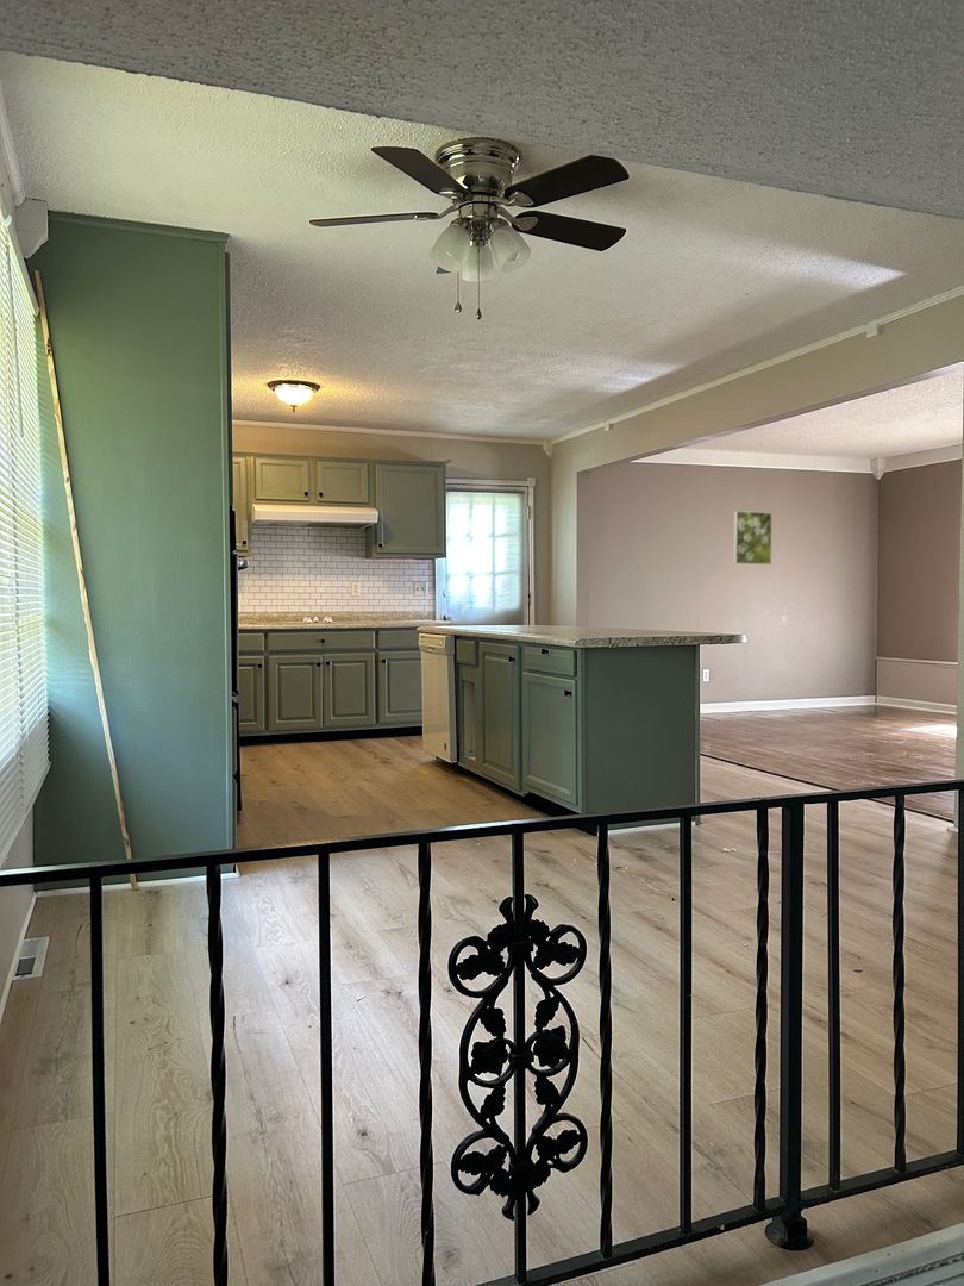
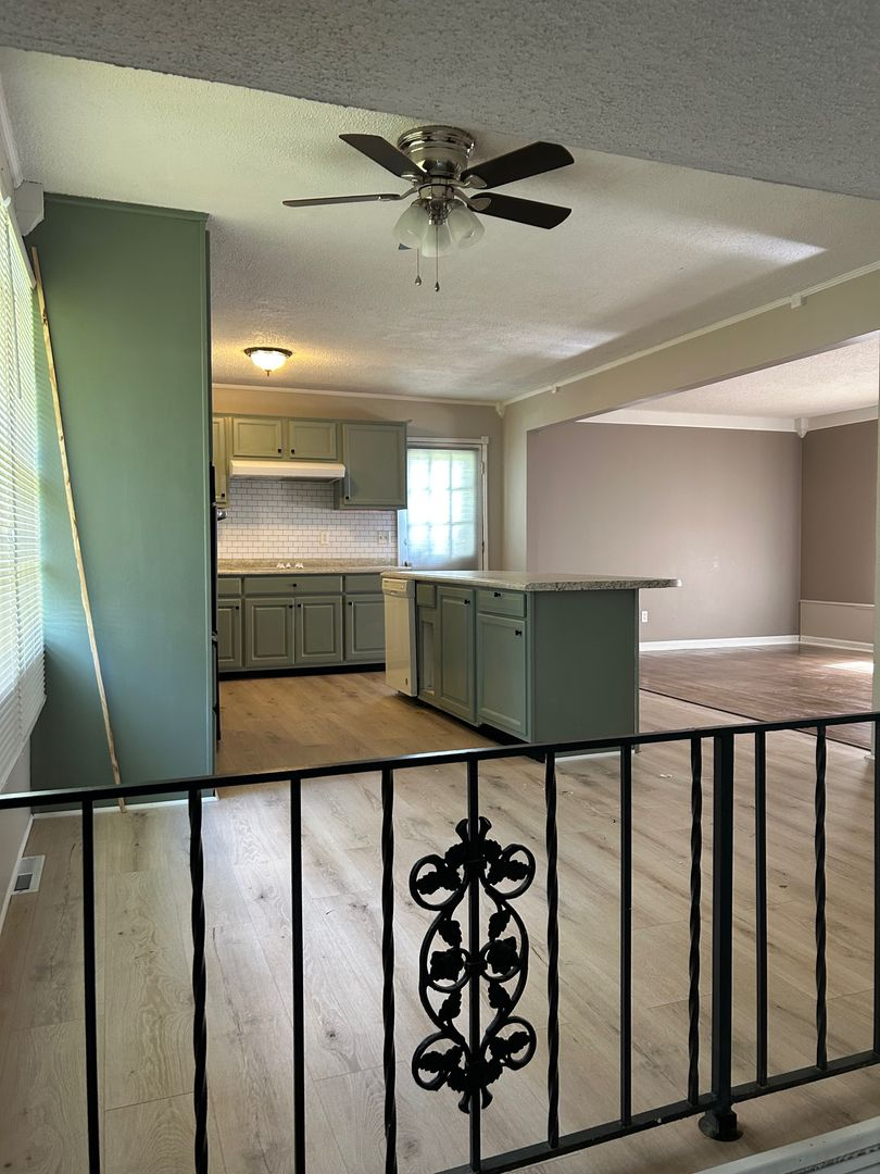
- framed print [733,510,774,566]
